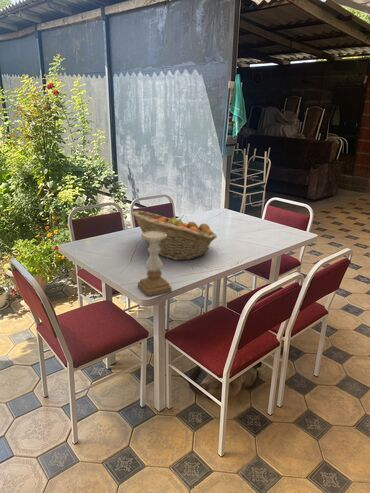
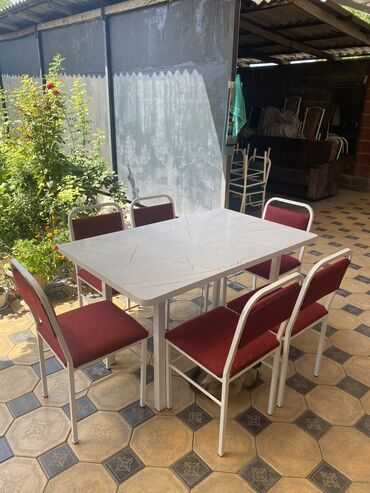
- candle holder [137,231,172,297]
- fruit basket [131,210,218,261]
